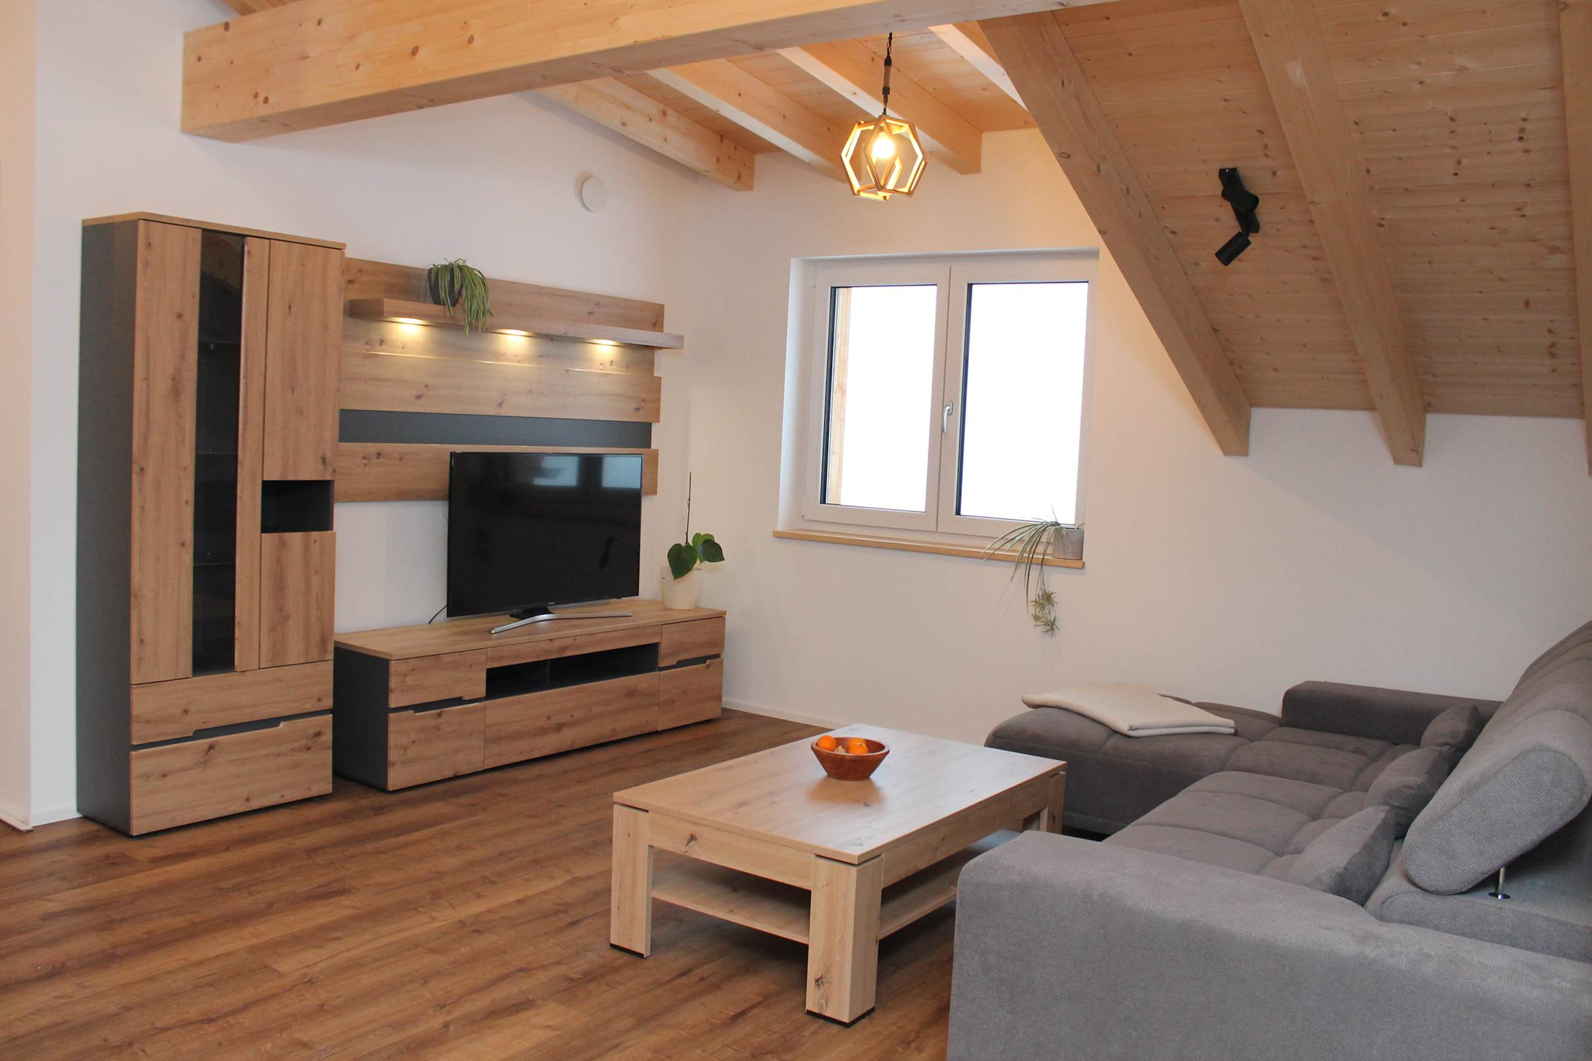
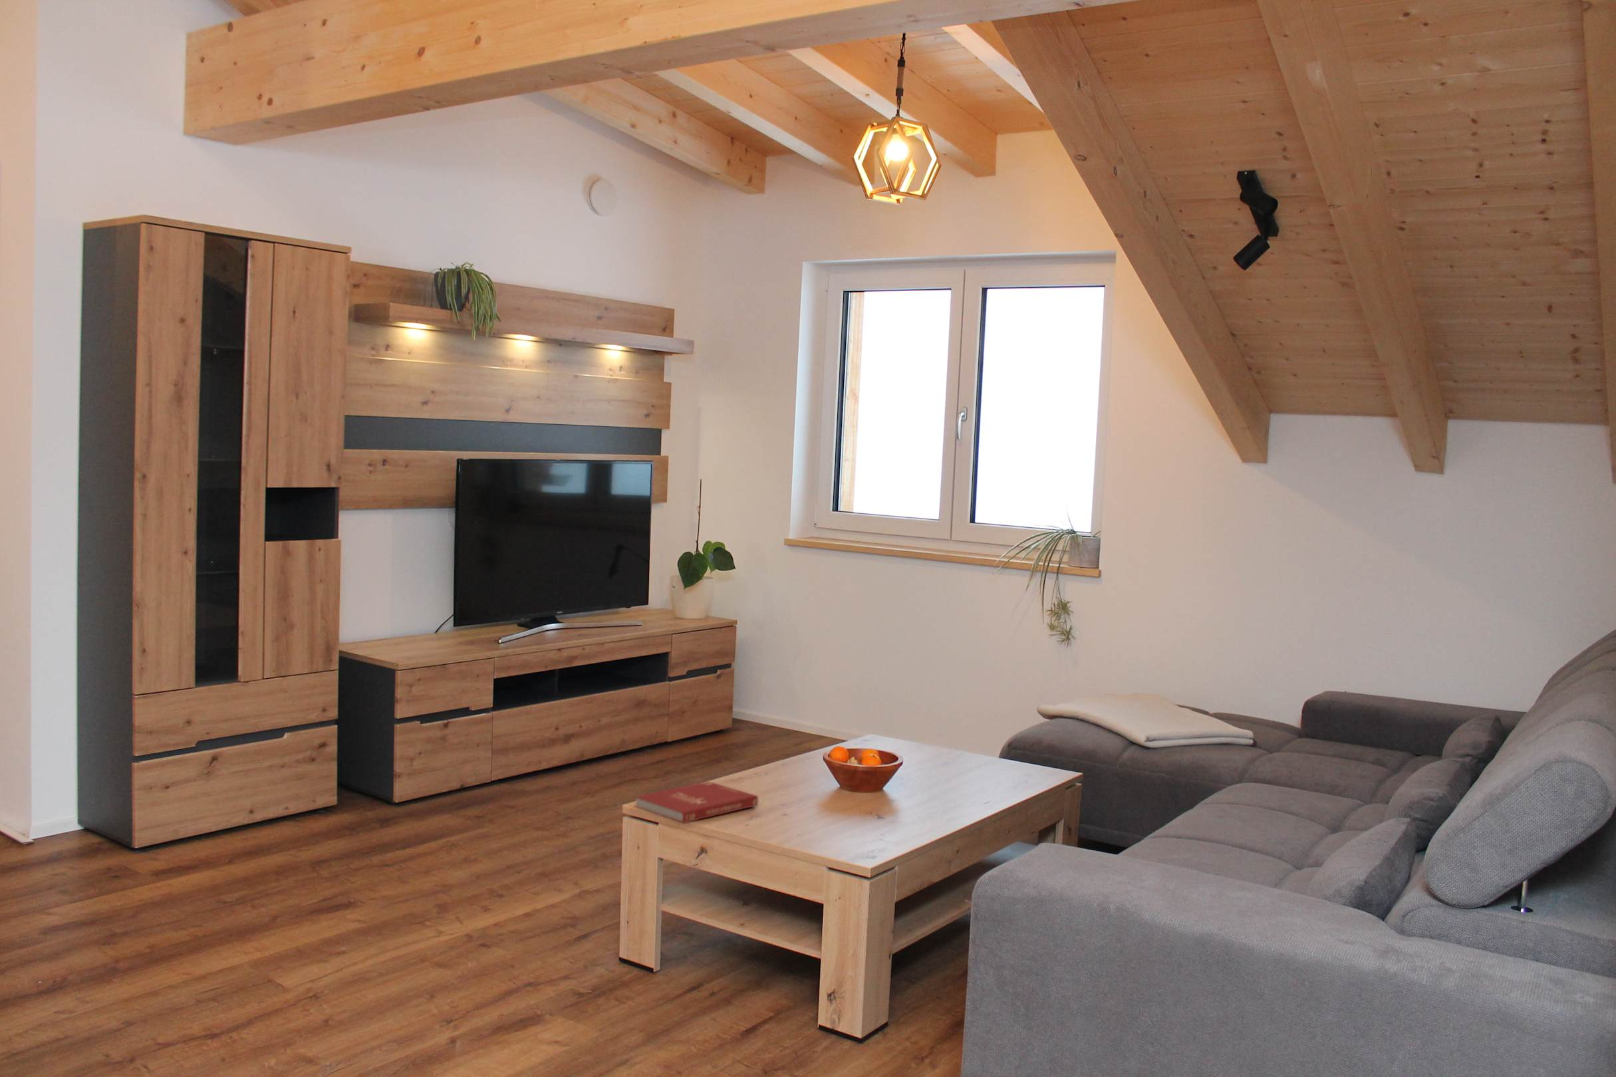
+ book [634,780,759,823]
